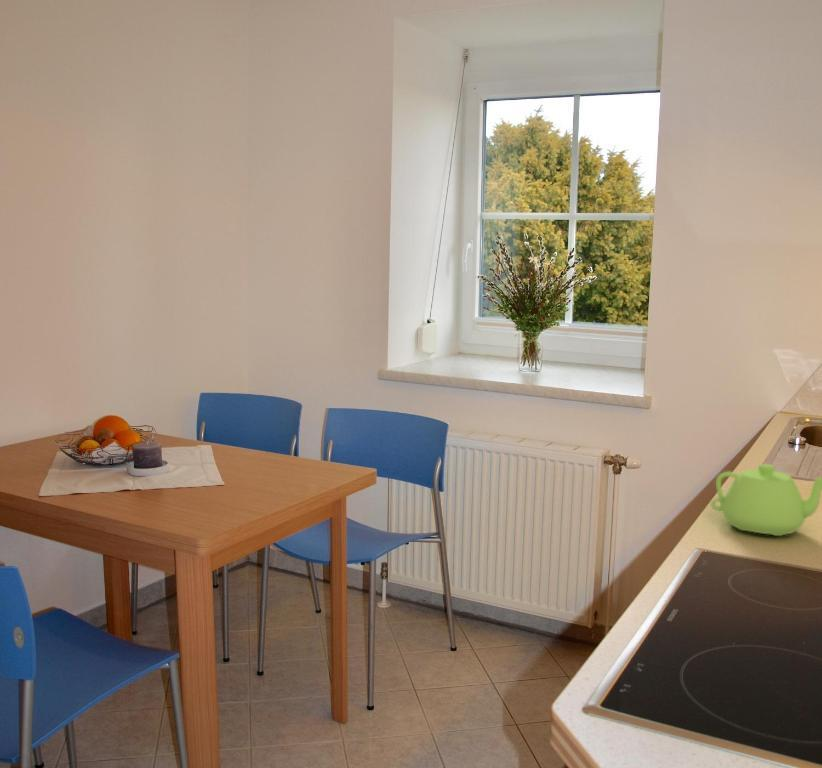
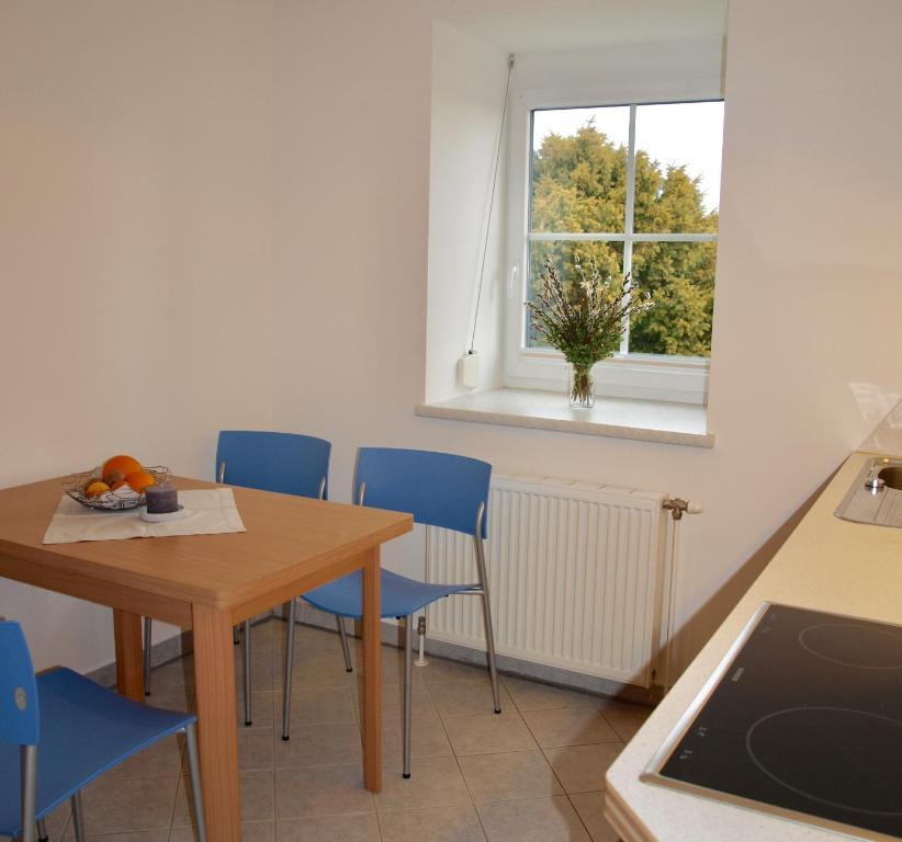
- teapot [710,463,822,537]
